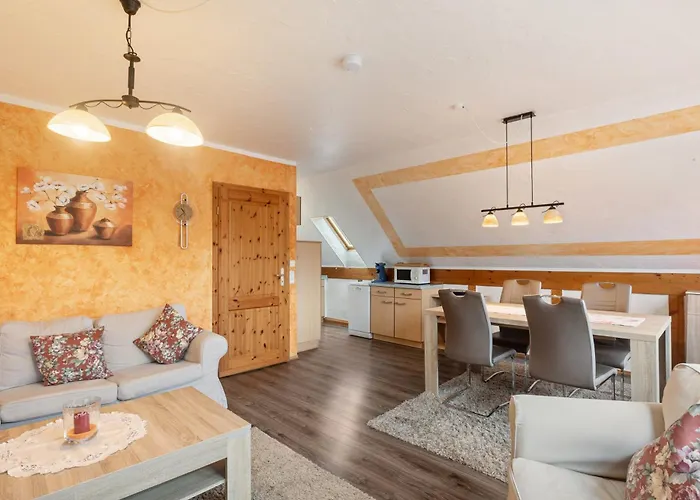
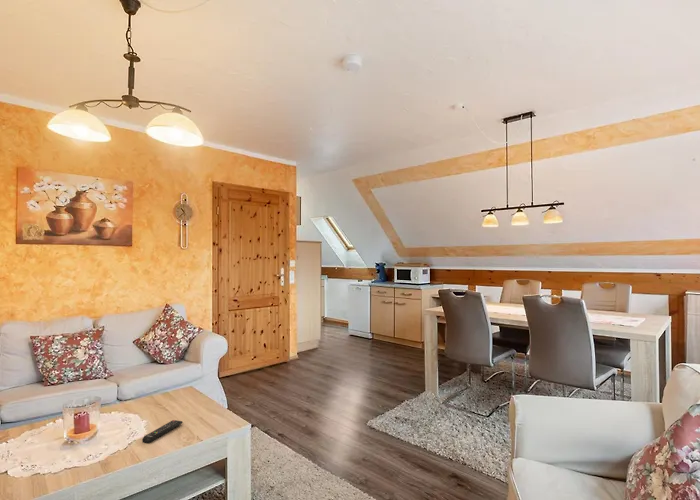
+ remote control [141,419,184,444]
